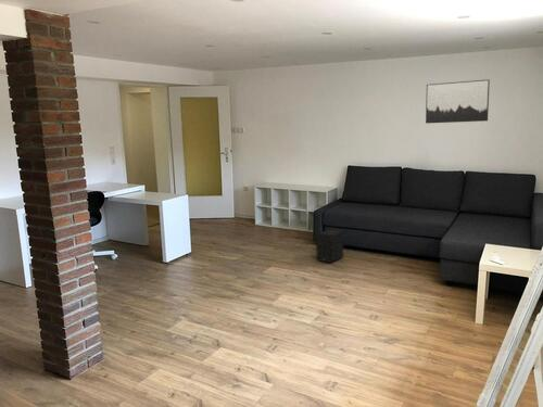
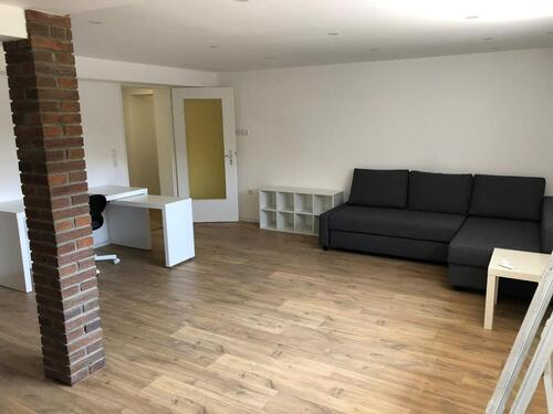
- wall art [425,78,491,125]
- speaker [315,228,344,264]
